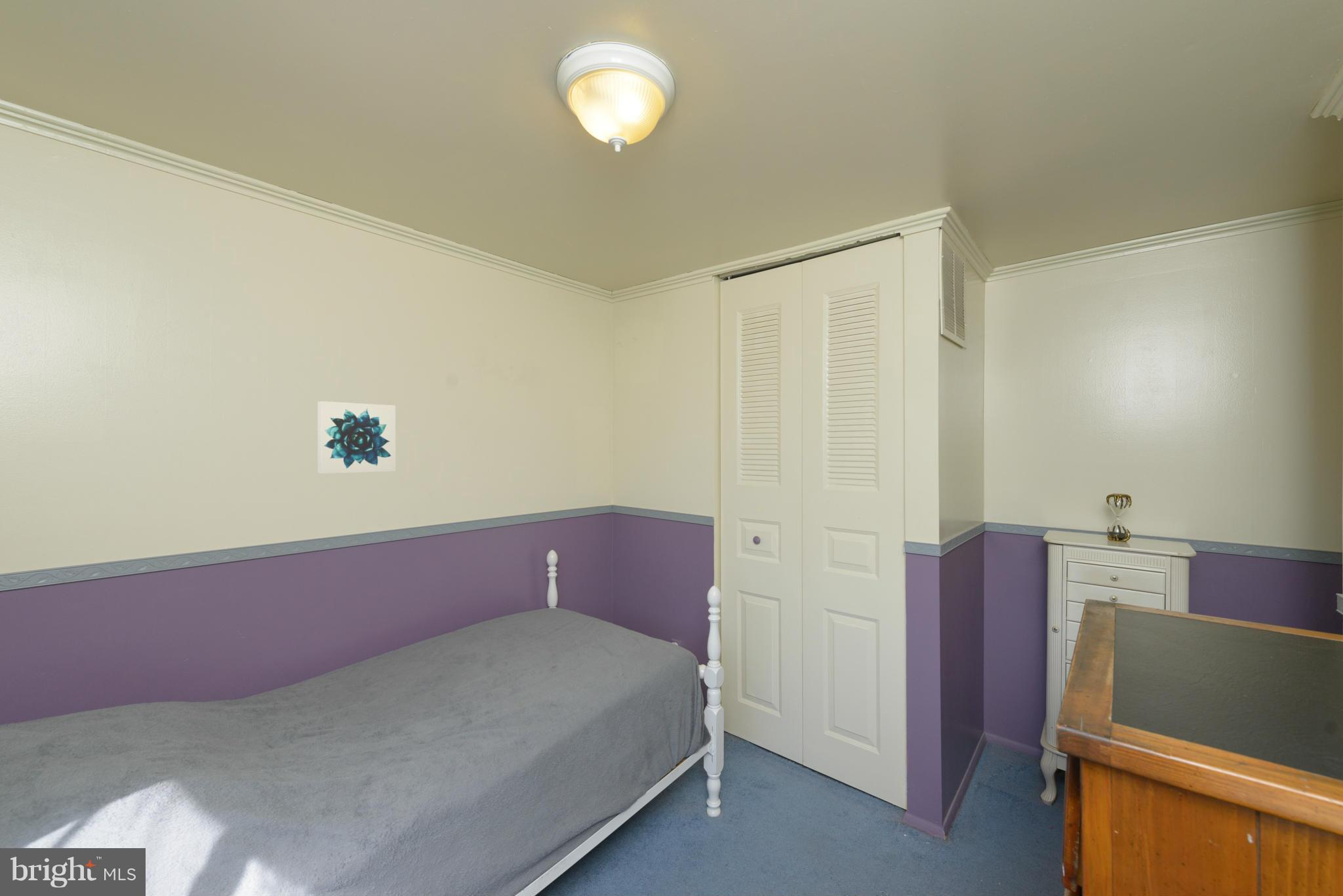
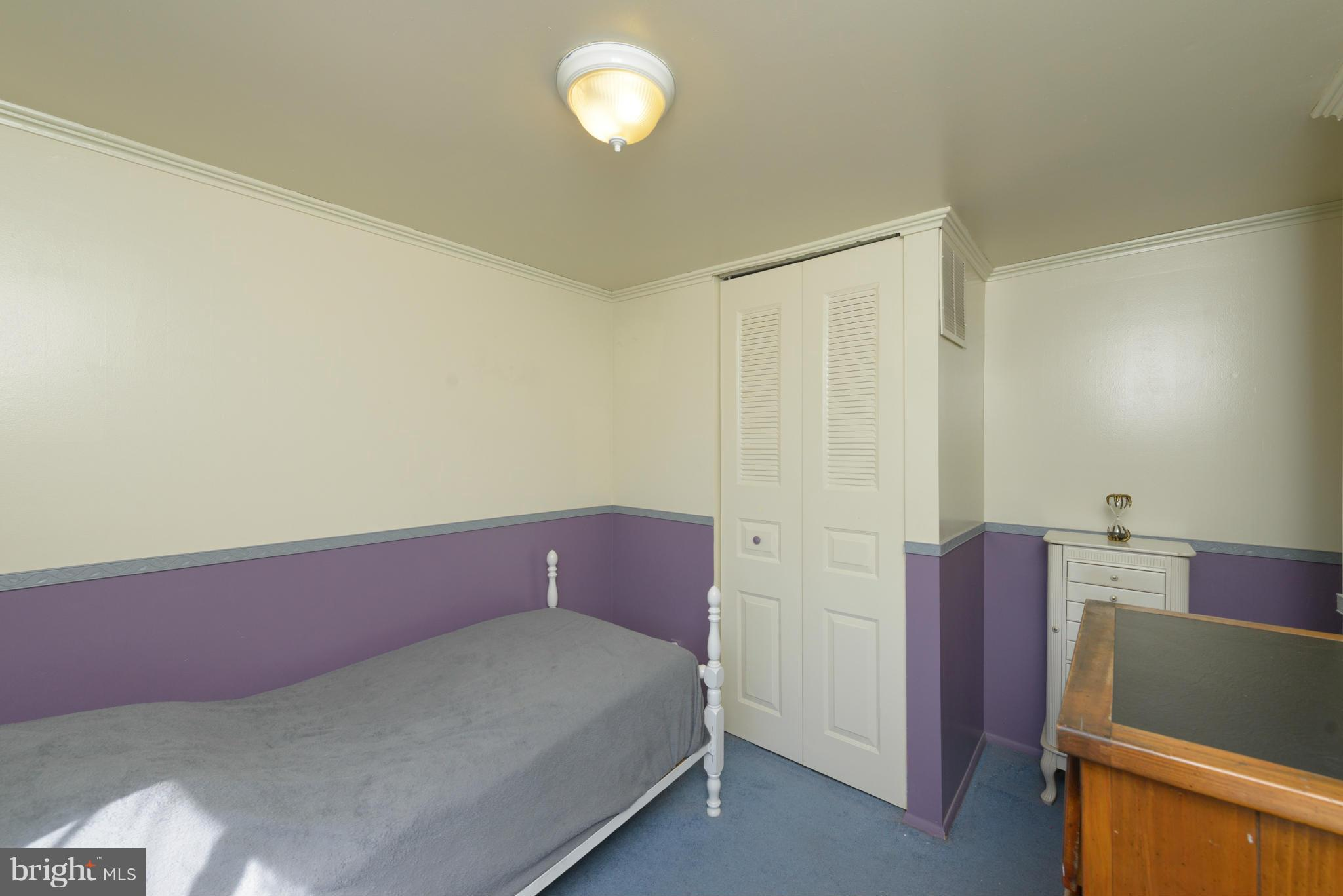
- wall art [317,400,396,475]
